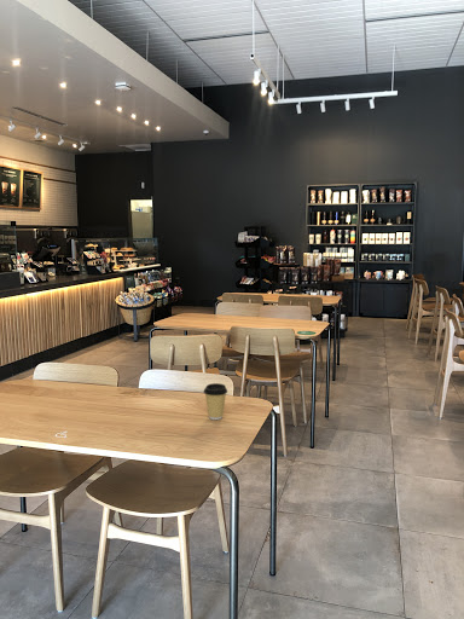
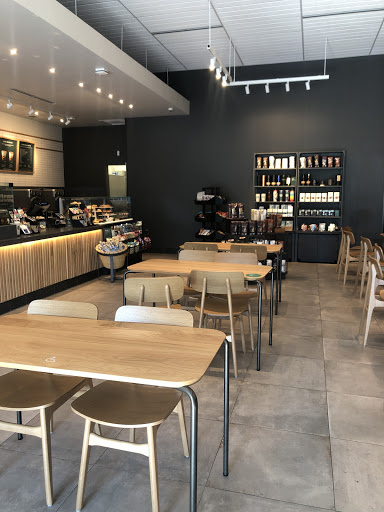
- coffee cup [203,382,228,421]
